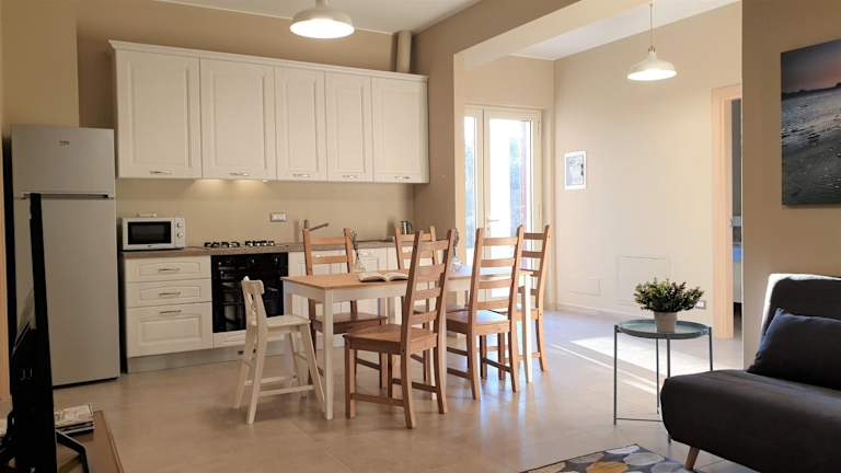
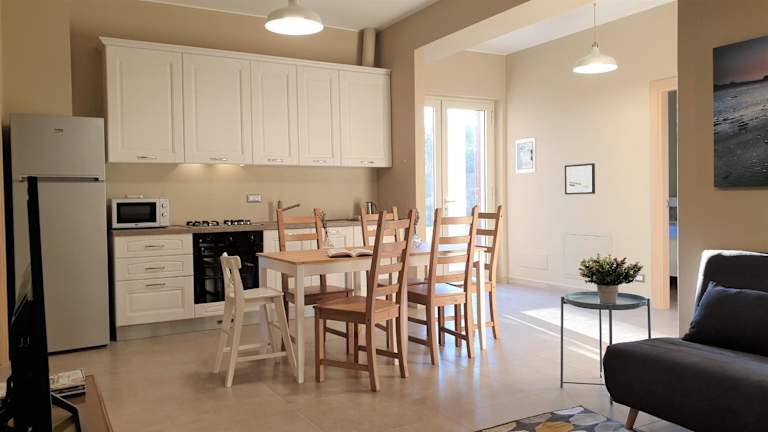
+ wall art [564,162,596,196]
